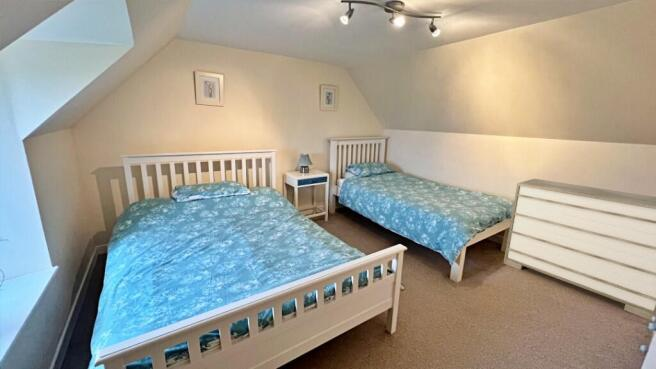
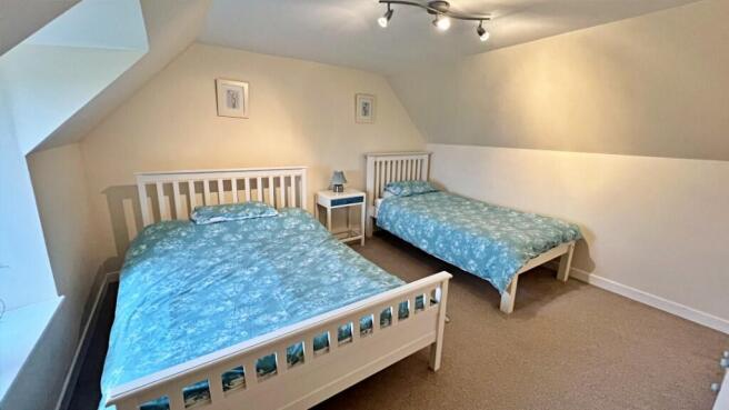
- dresser [503,178,656,321]
